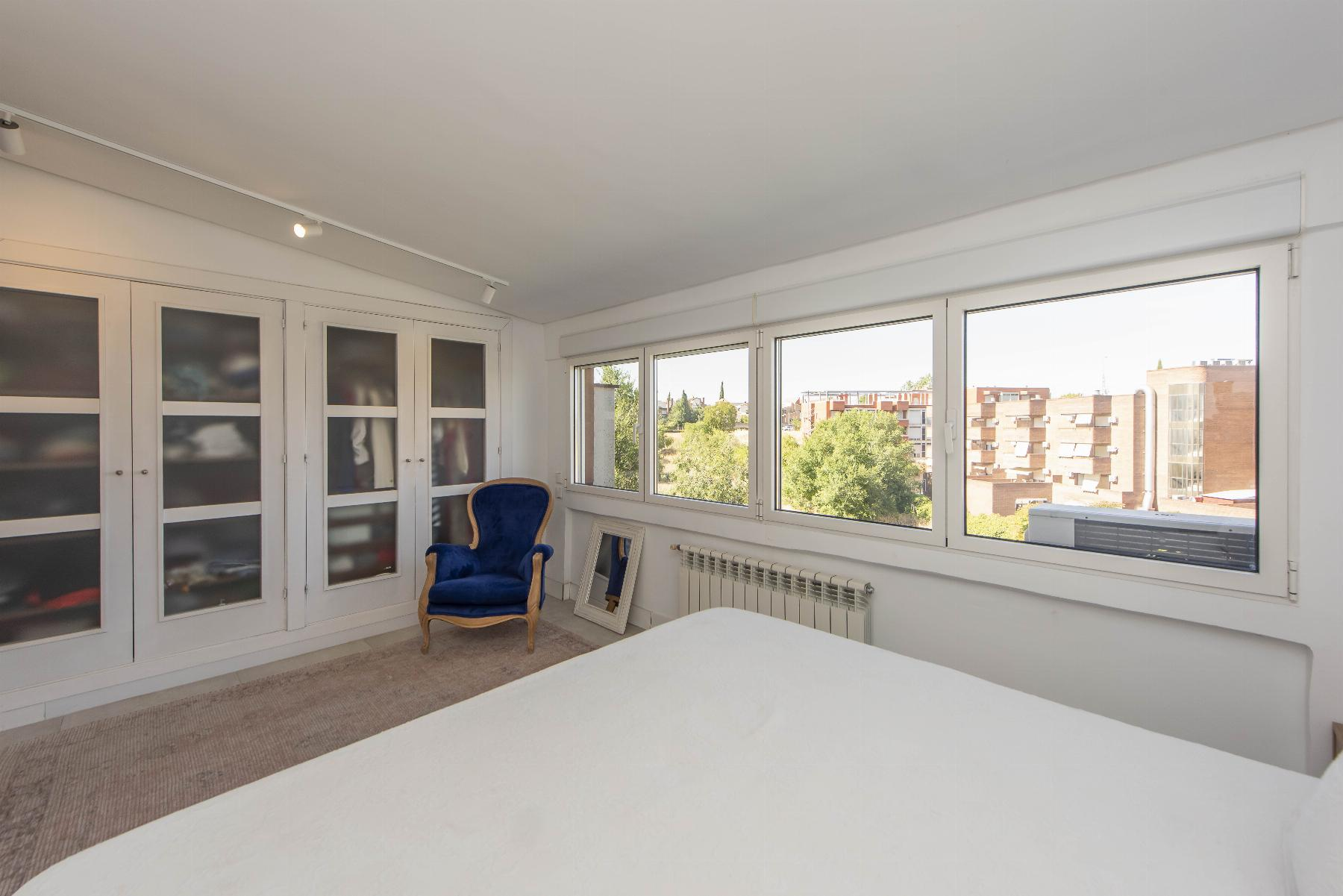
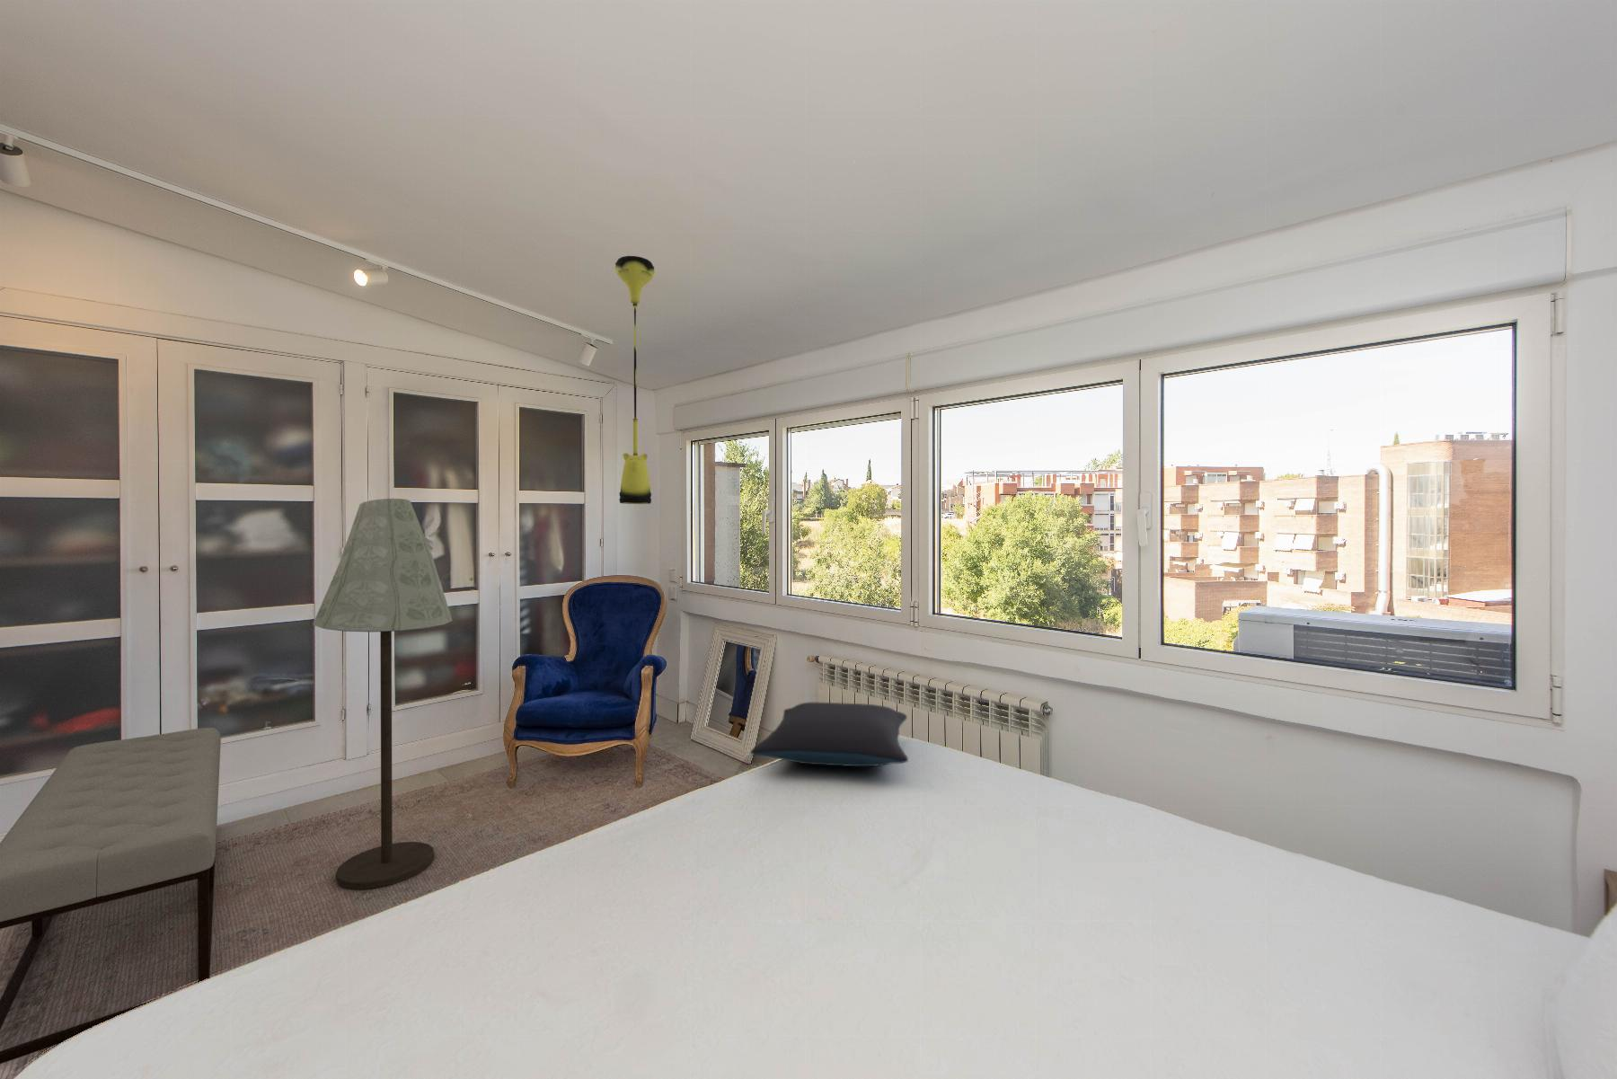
+ pillow [750,702,909,767]
+ floor lamp [312,497,453,890]
+ bench [0,727,222,1065]
+ pendant light [614,255,655,505]
